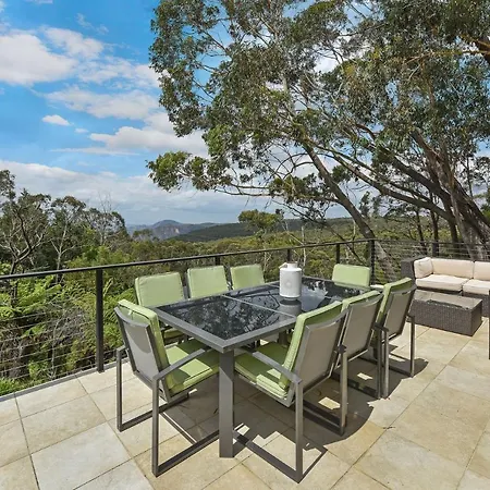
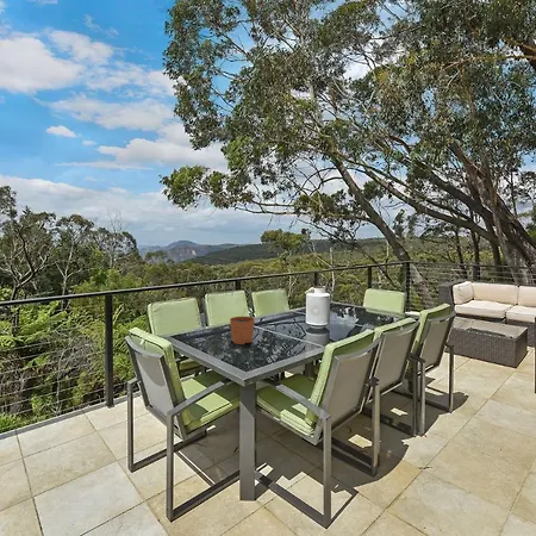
+ plant pot [229,307,255,345]
